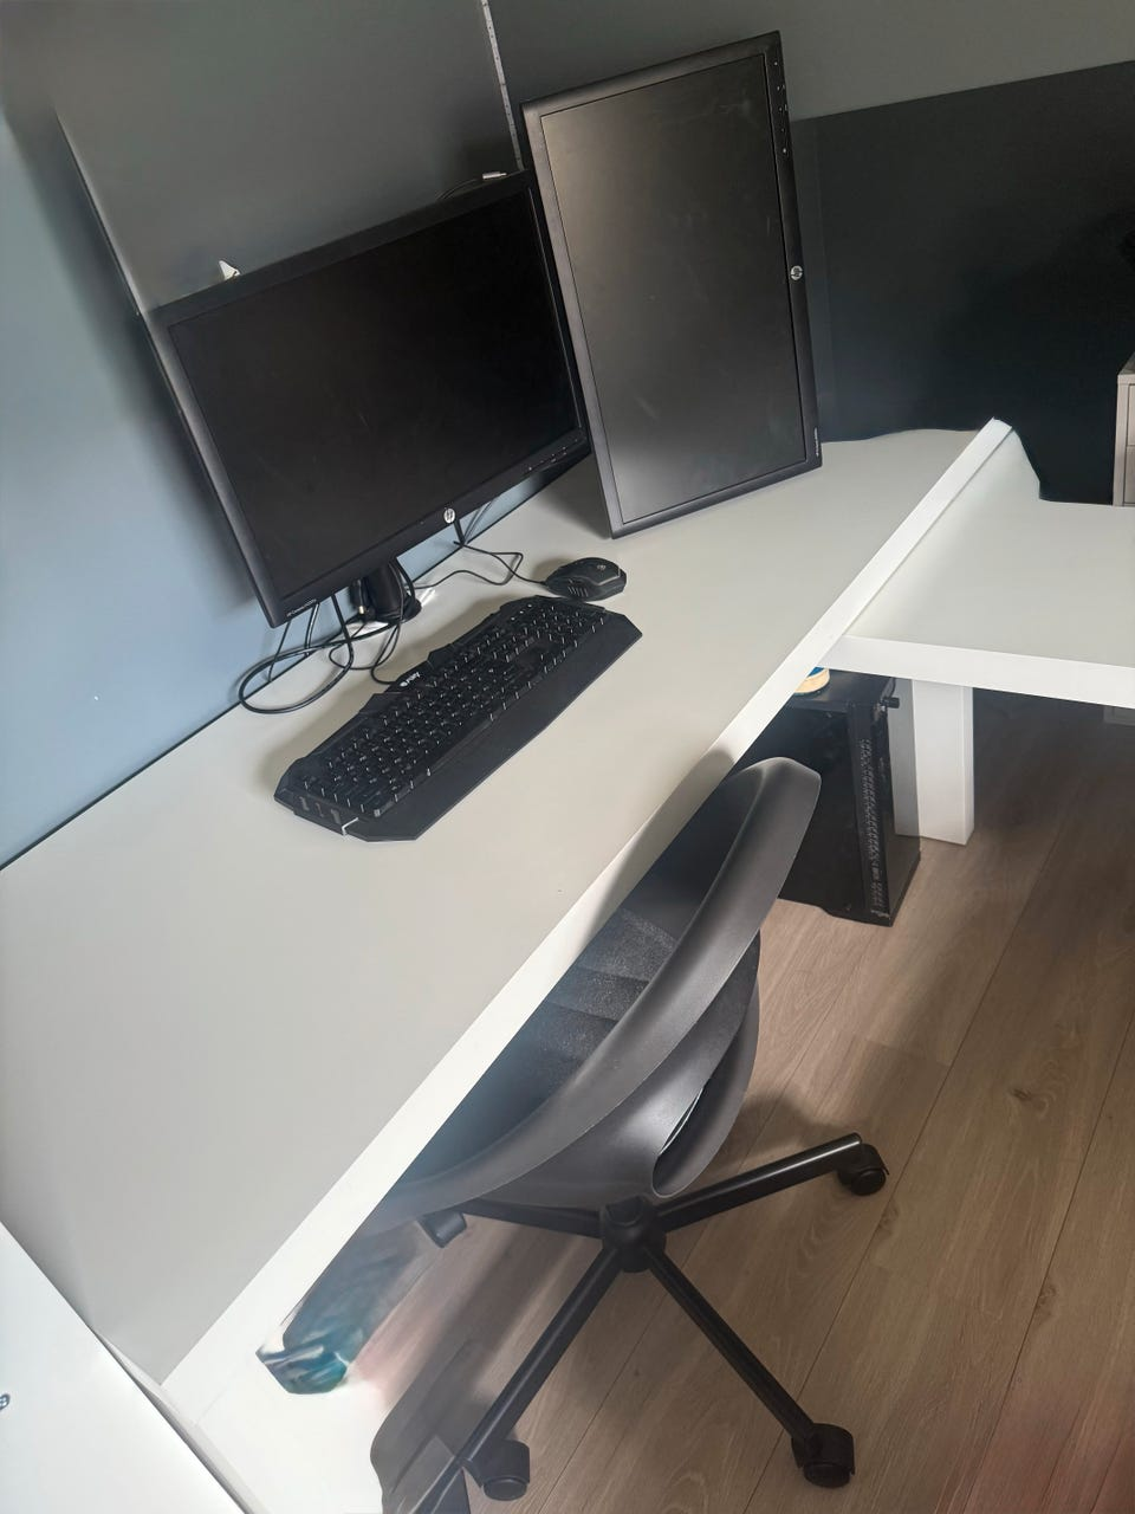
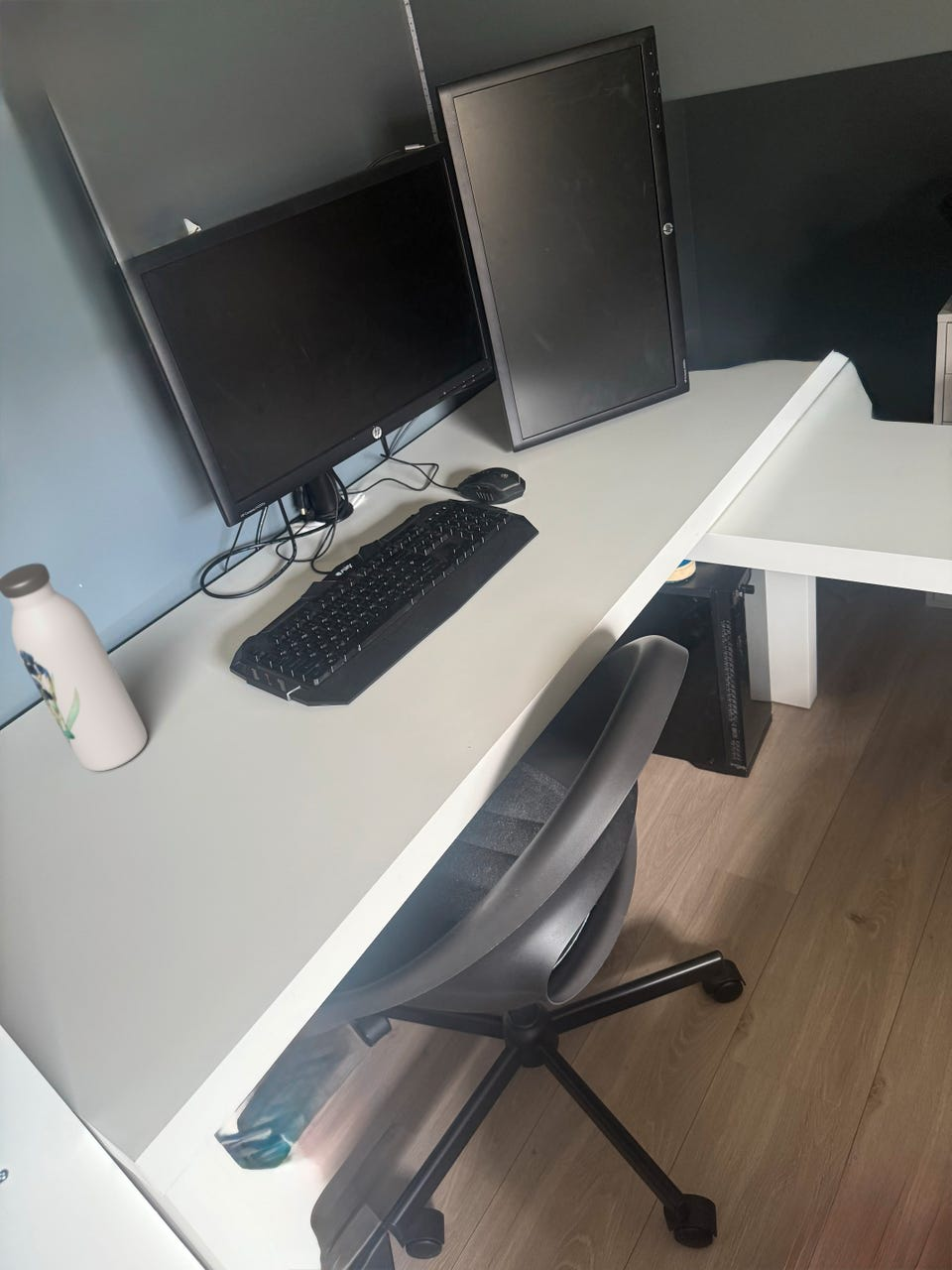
+ water bottle [0,563,148,772]
